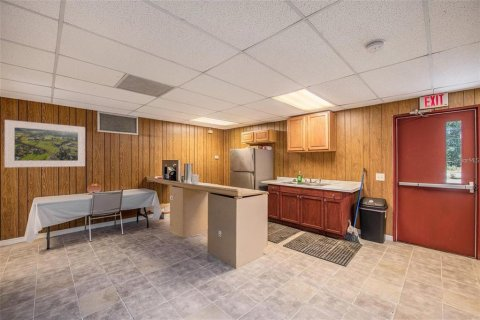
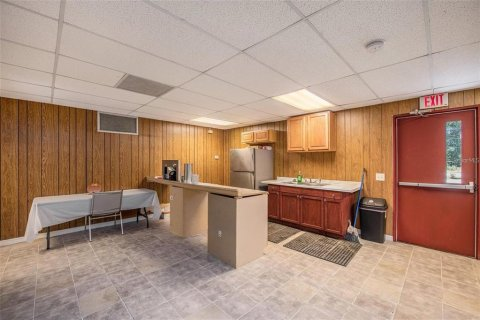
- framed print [3,119,86,168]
